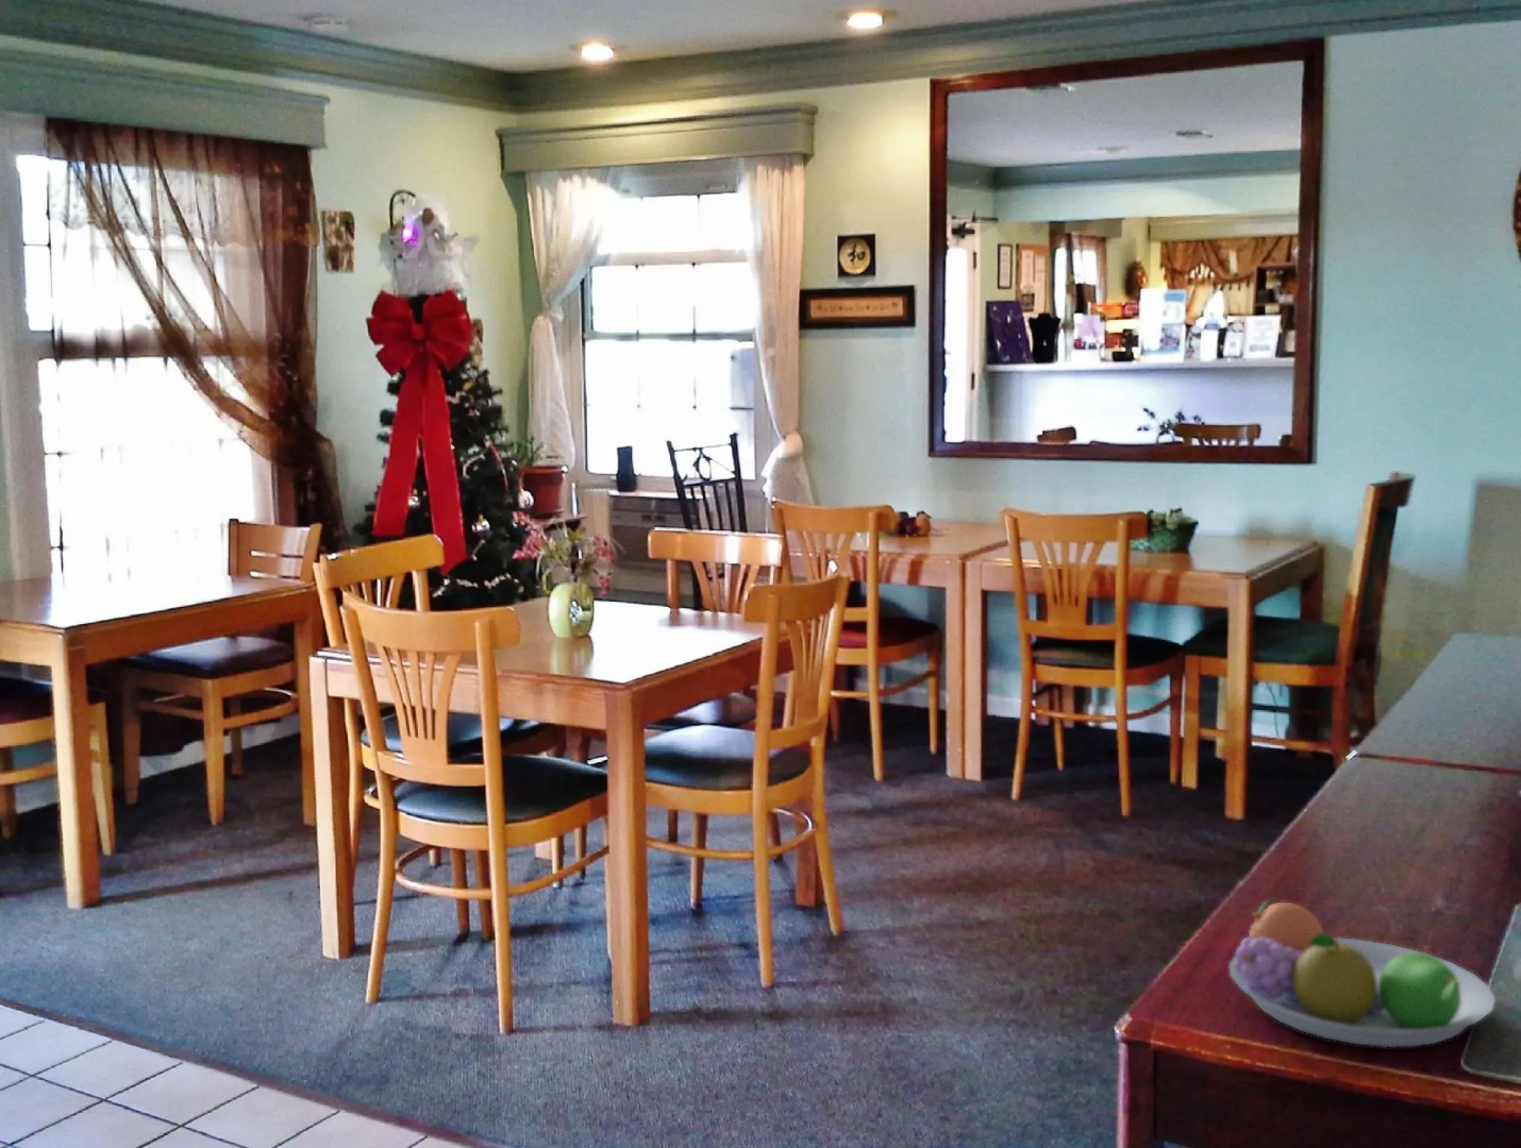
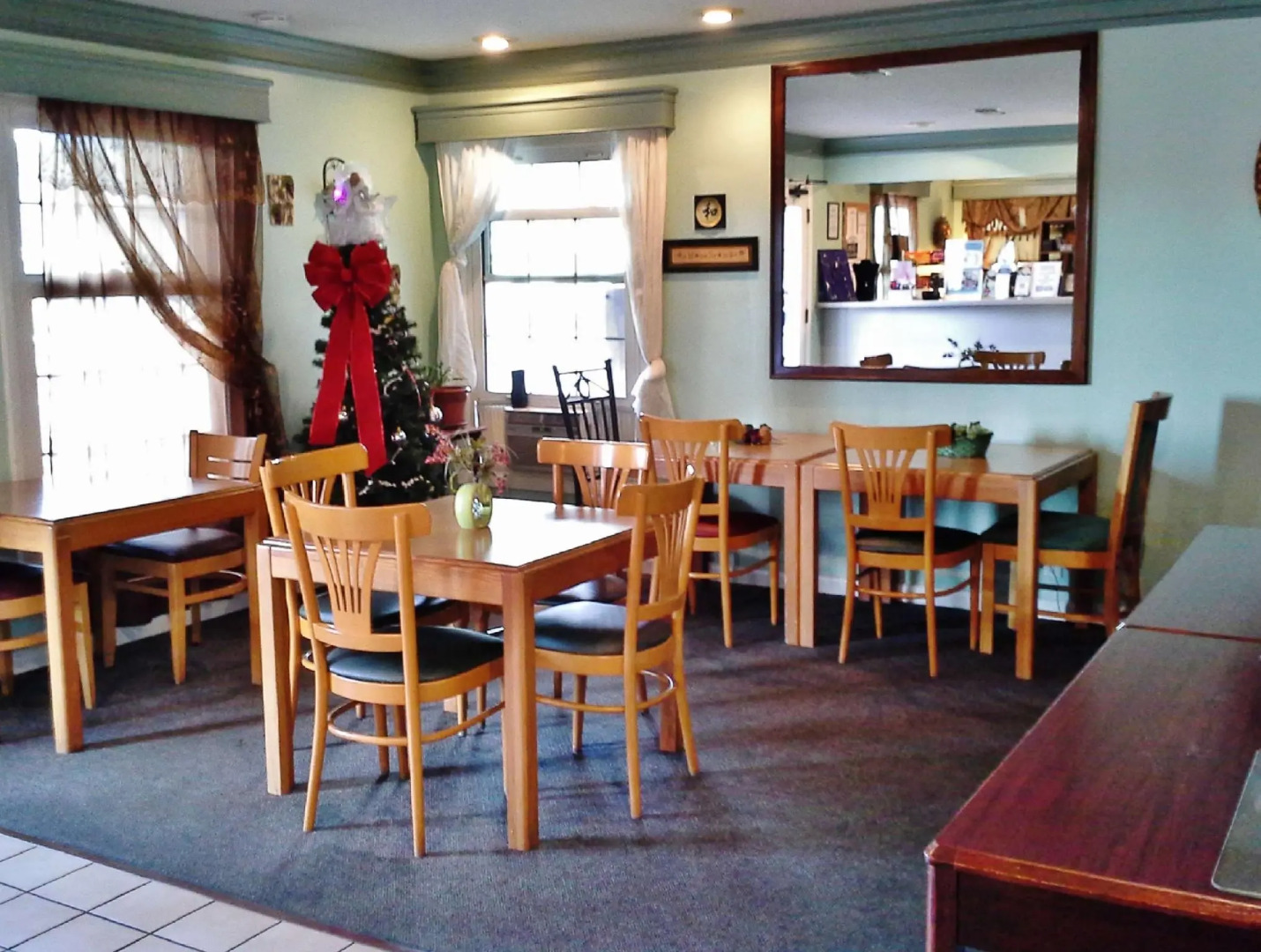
- fruit bowl [1228,897,1497,1048]
